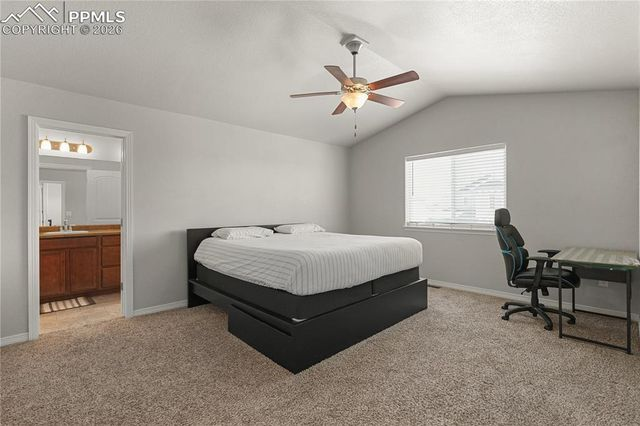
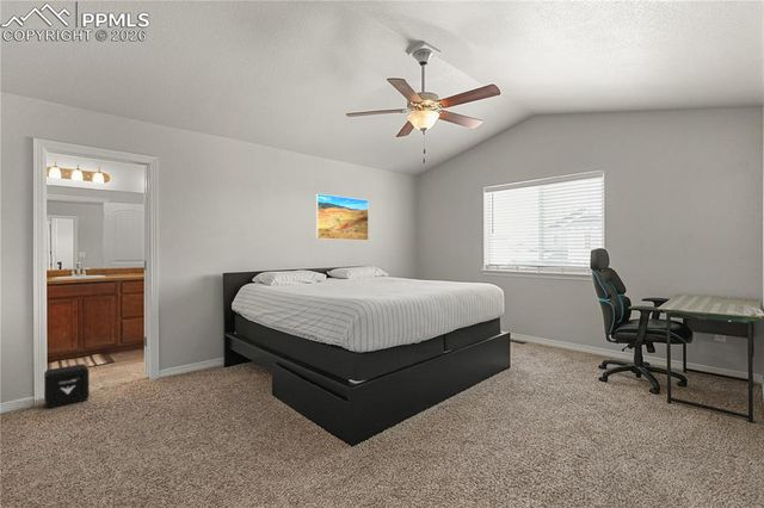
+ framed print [315,192,370,242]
+ air purifier [43,363,91,409]
